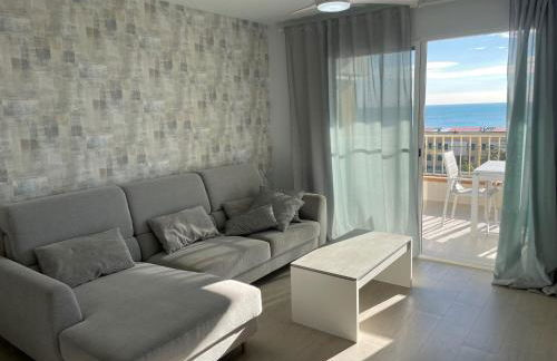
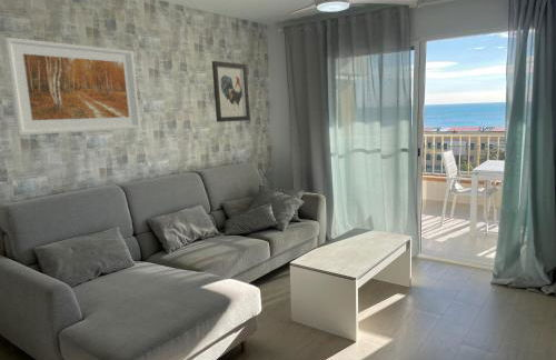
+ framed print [3,37,141,137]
+ wall art [211,60,251,123]
